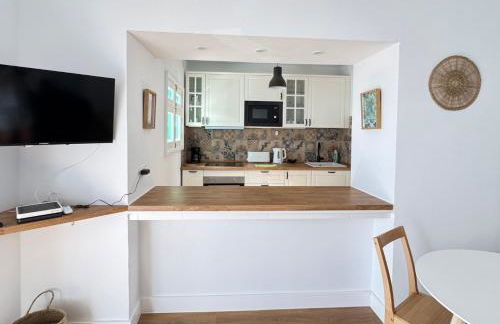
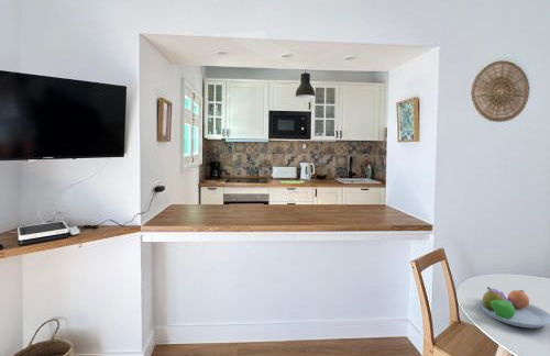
+ fruit bowl [477,286,550,329]
